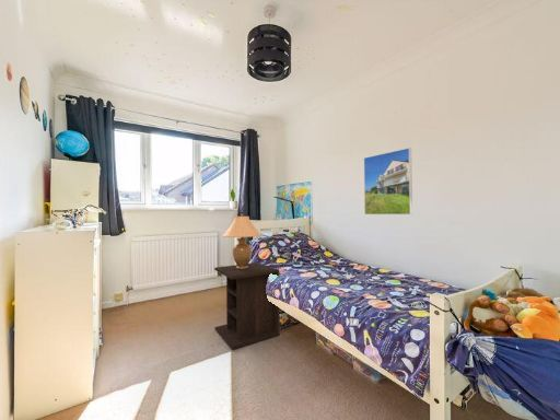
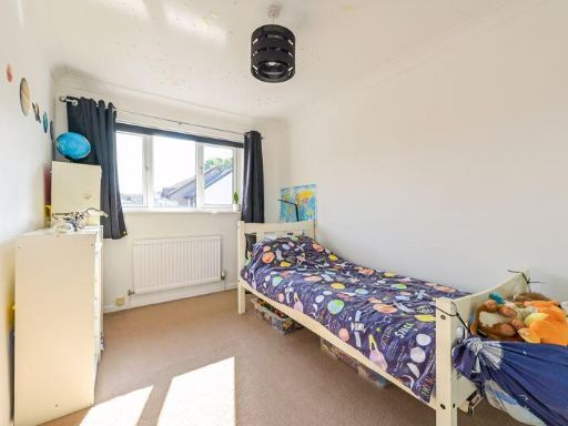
- nightstand [213,261,281,350]
- table lamp [222,212,262,269]
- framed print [363,147,413,215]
